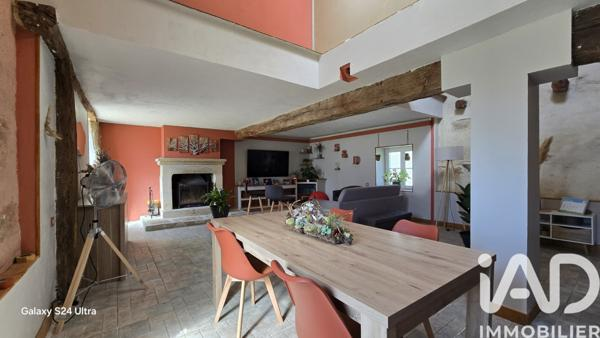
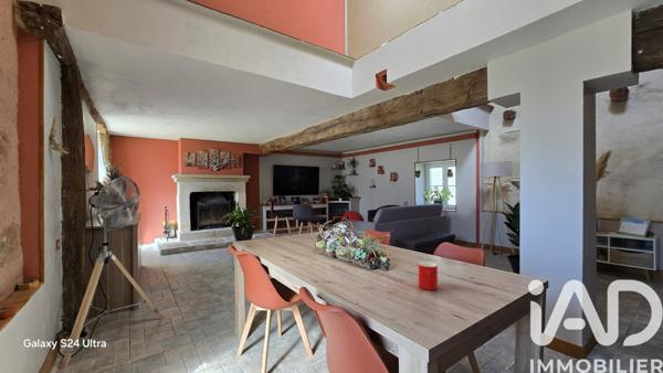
+ cup [418,260,439,291]
